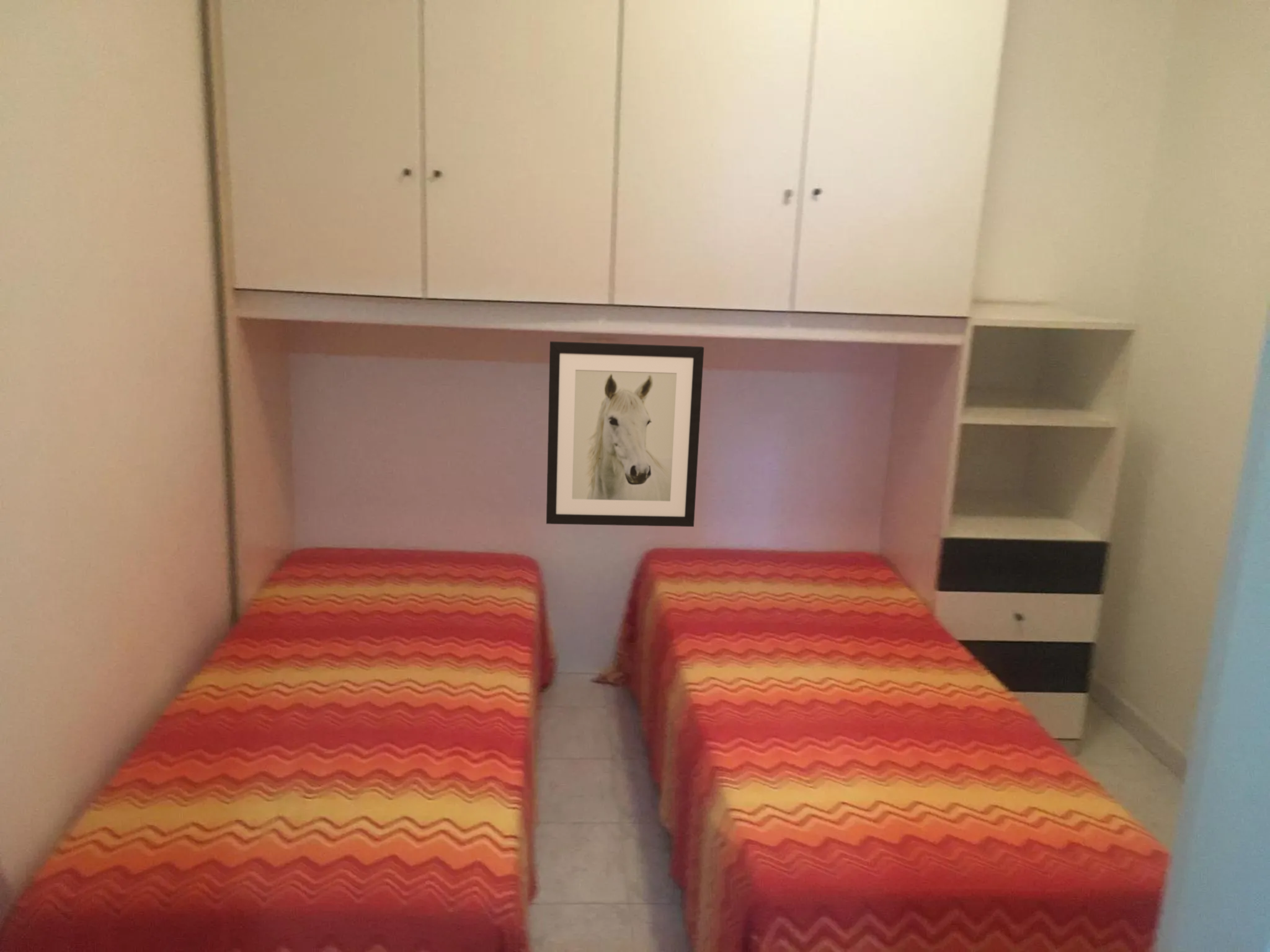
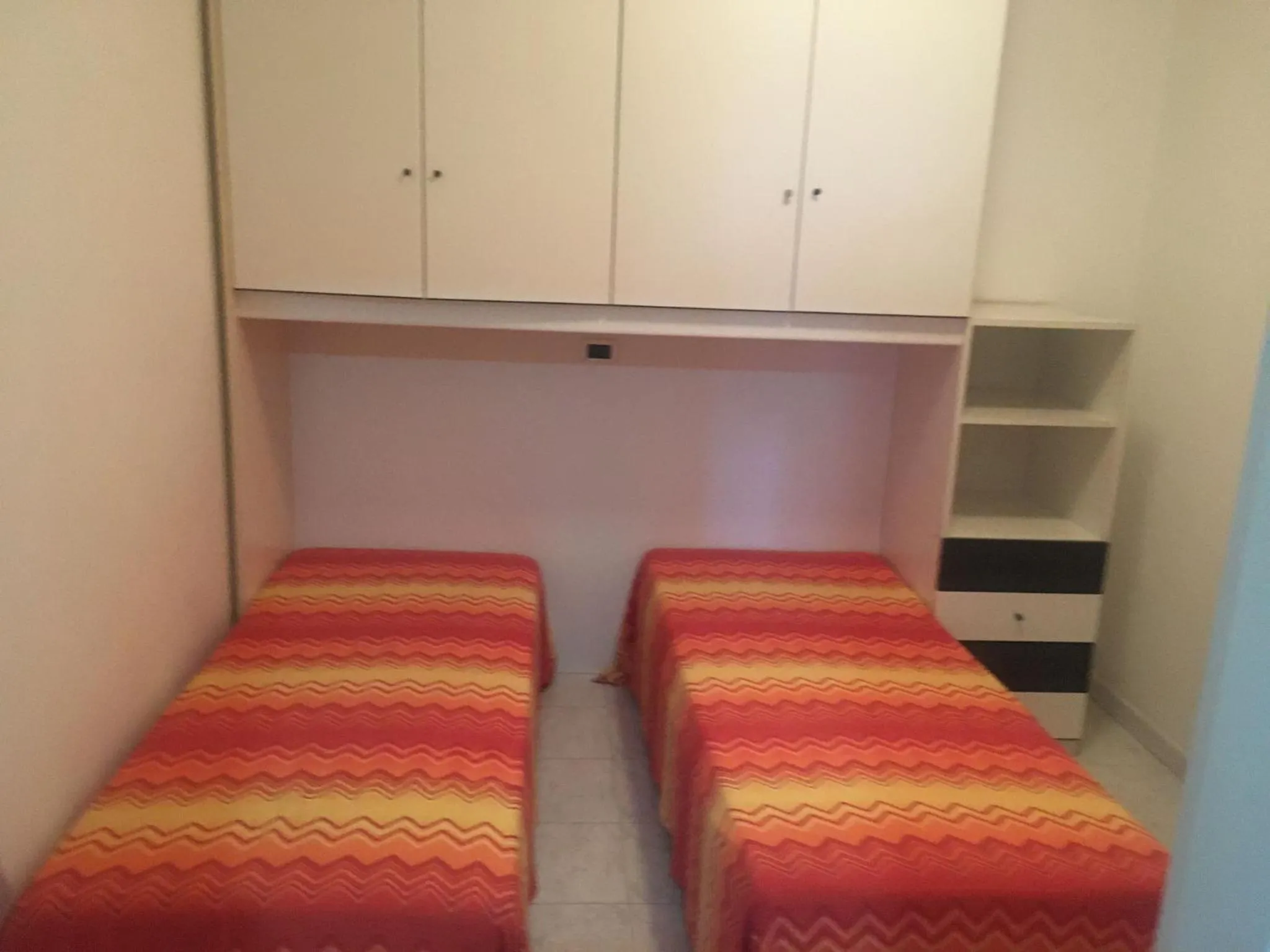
- wall art [546,341,704,527]
